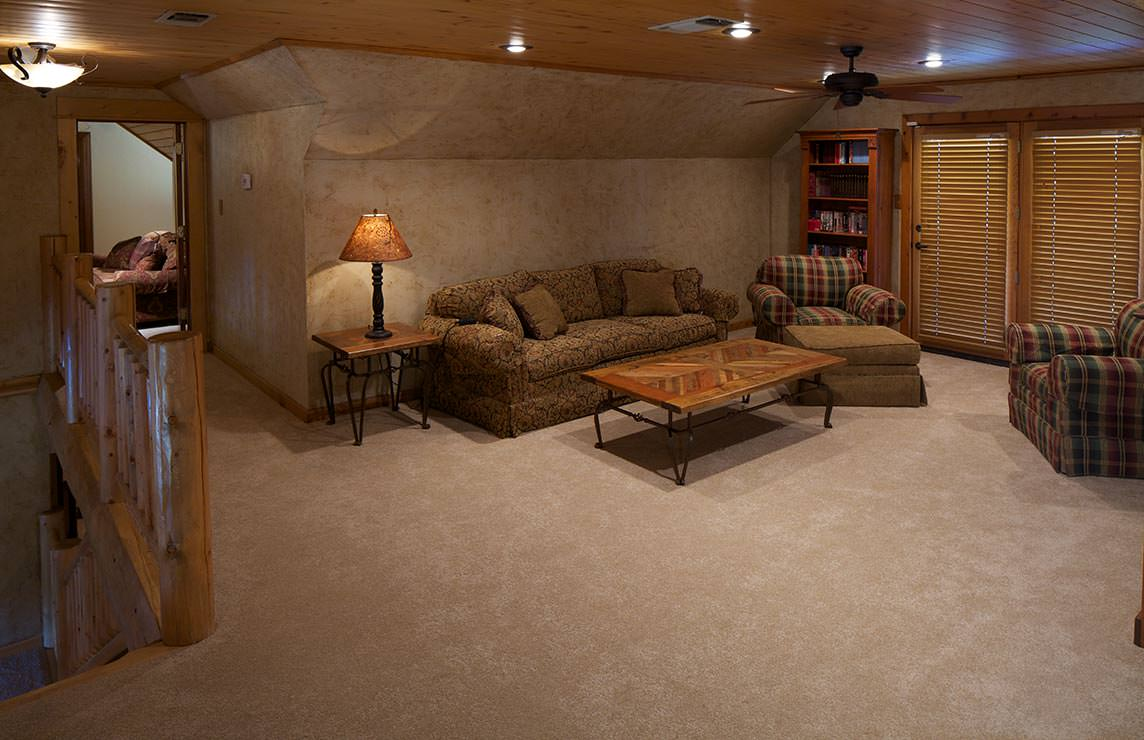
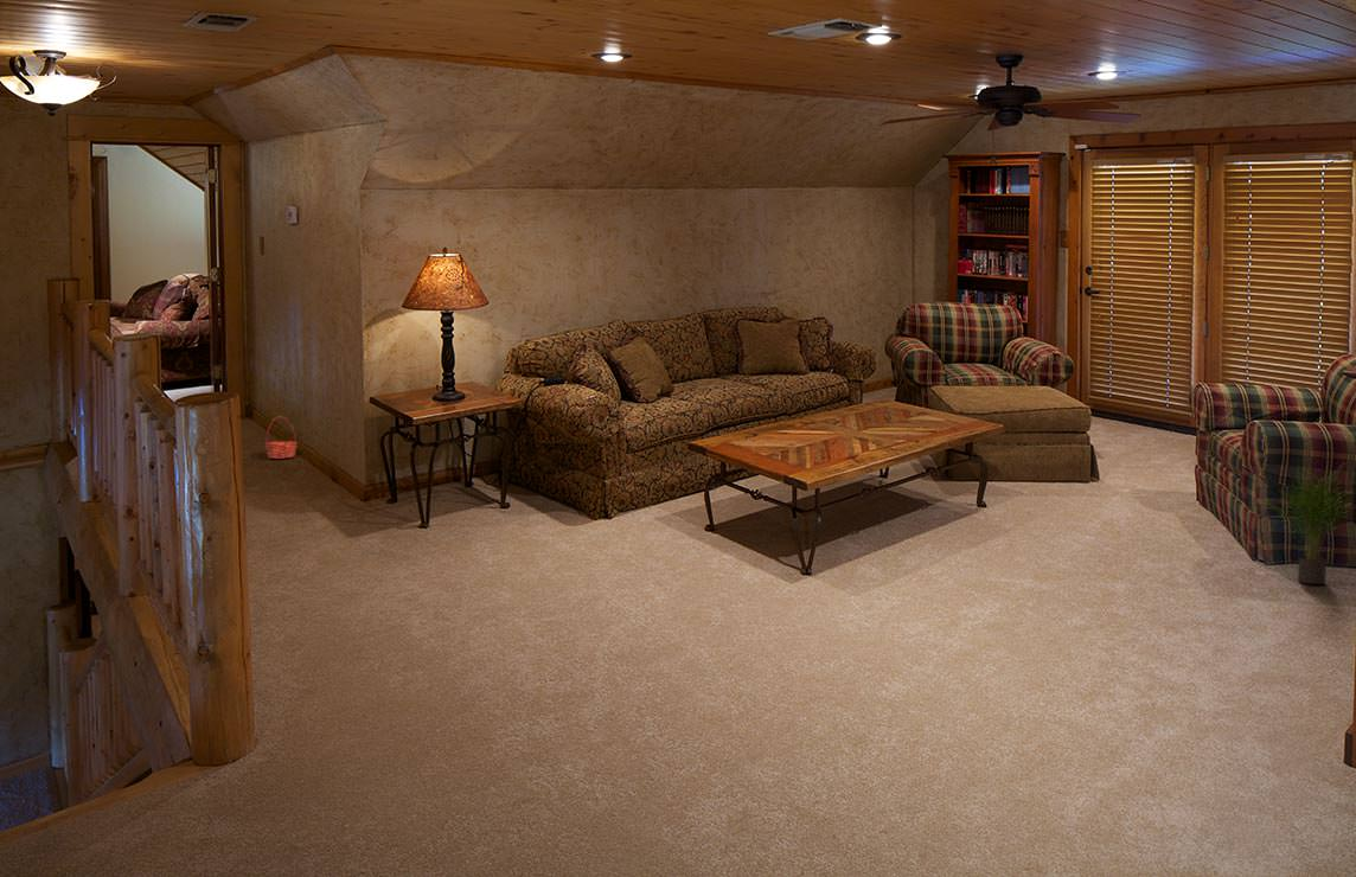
+ potted plant [1264,463,1355,585]
+ basket [263,415,299,460]
